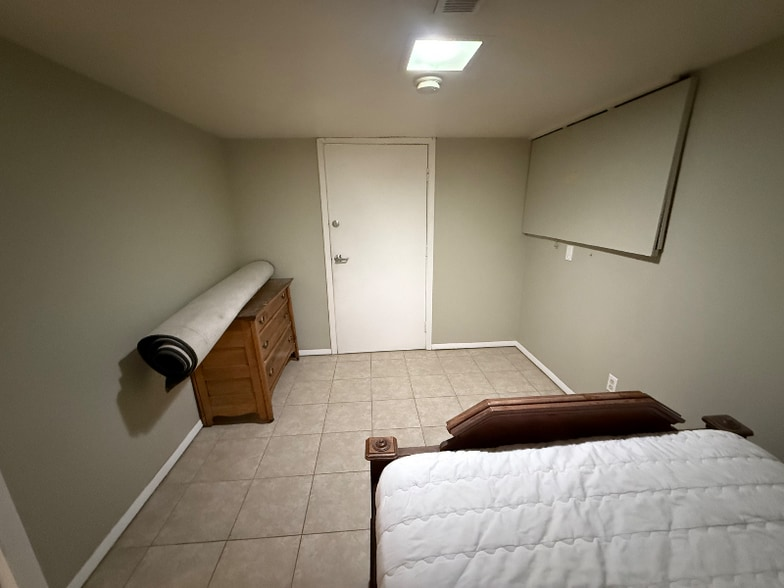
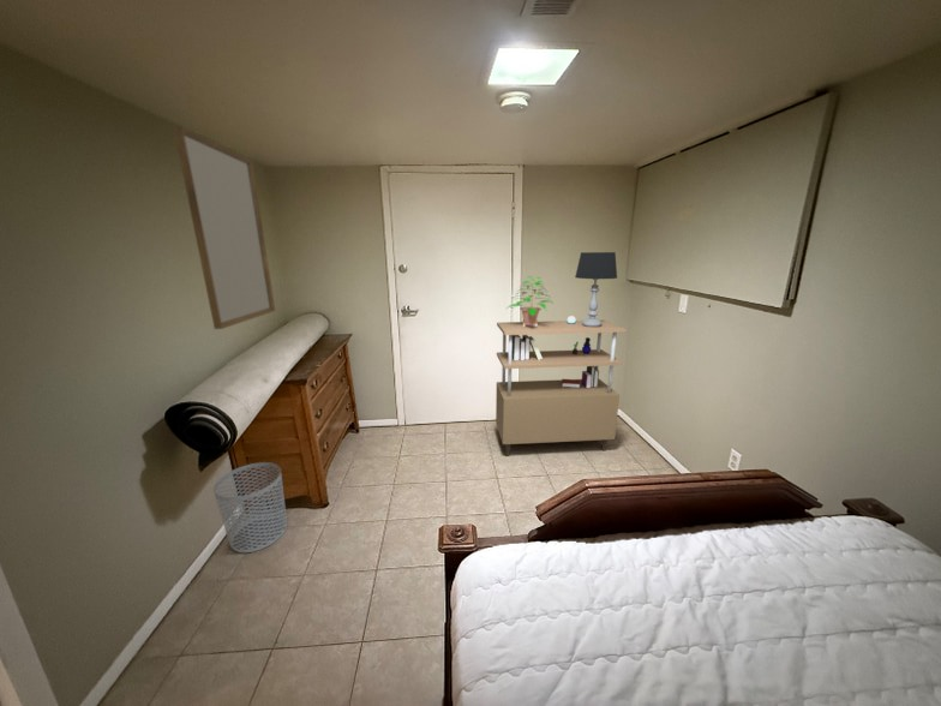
+ potted plant [505,275,555,324]
+ waste bin [212,461,288,554]
+ home mirror [173,126,276,330]
+ table lamp [574,251,618,327]
+ shelving unit [495,315,628,457]
